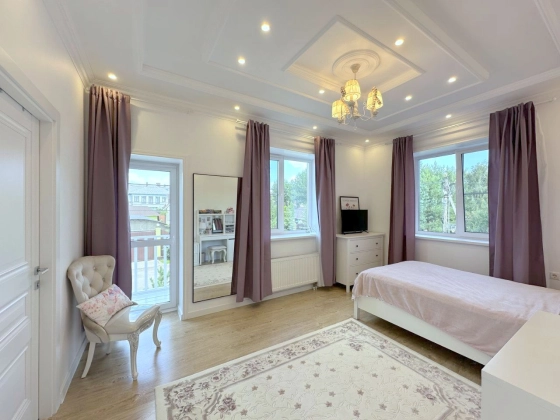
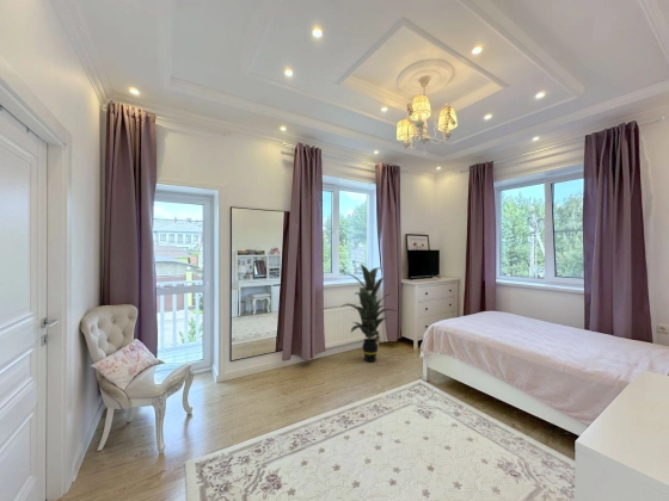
+ indoor plant [340,262,397,363]
